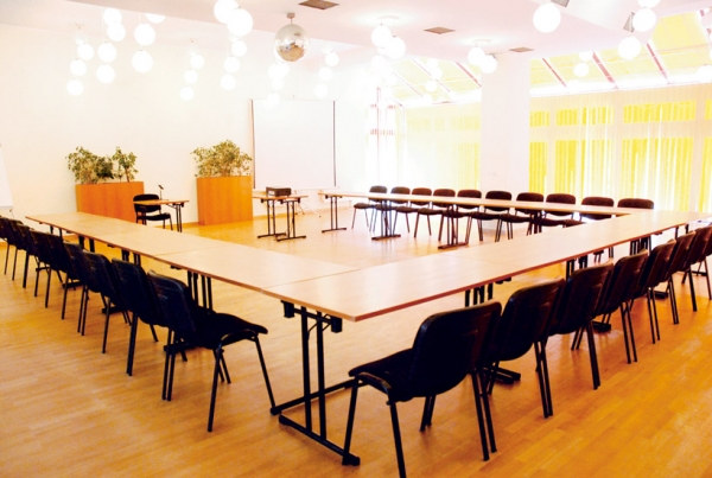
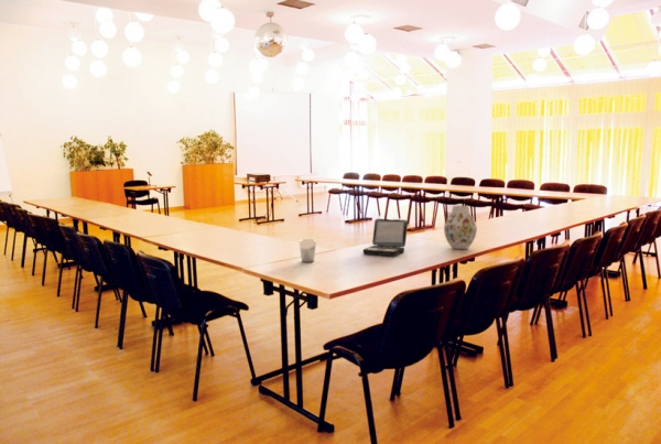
+ laptop [362,218,409,257]
+ vase [443,205,478,250]
+ drinking glass [297,238,317,263]
